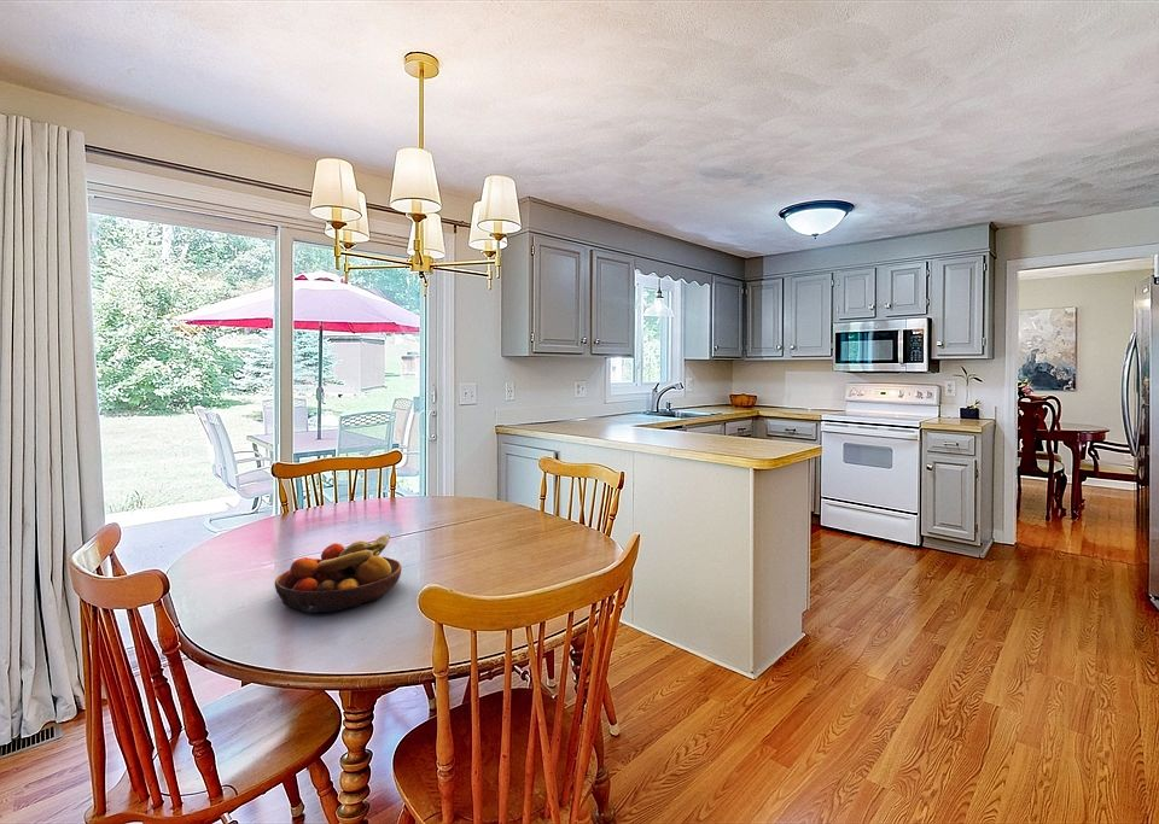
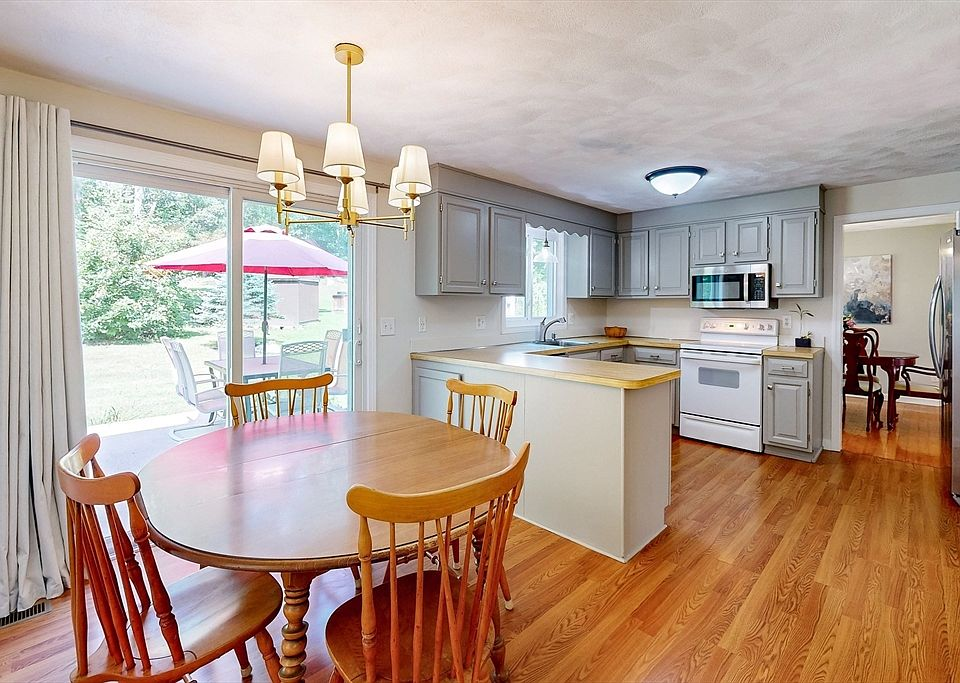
- fruit bowl [274,533,402,614]
